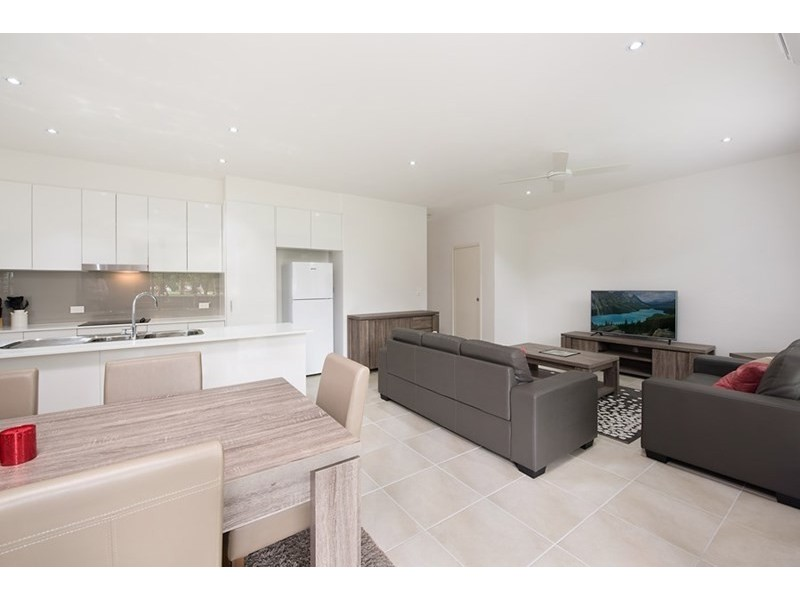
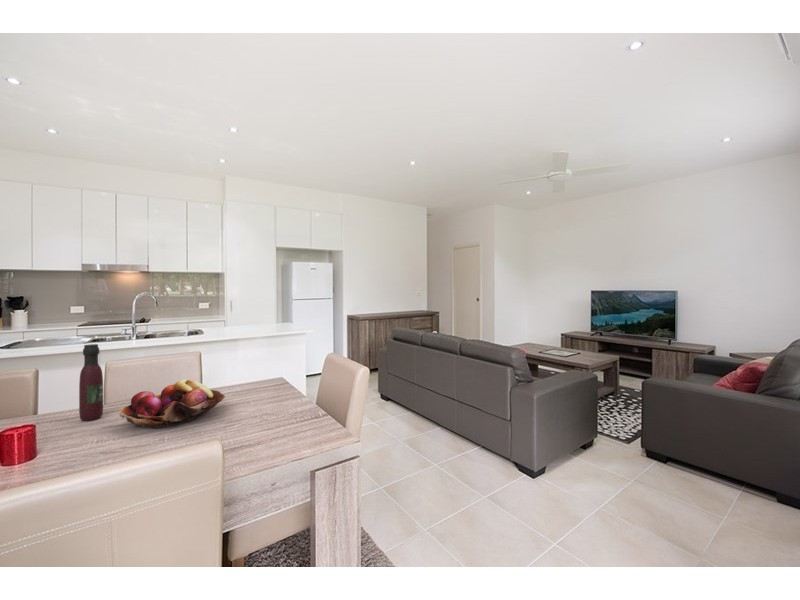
+ fruit basket [119,378,226,429]
+ wine bottle [78,343,104,422]
